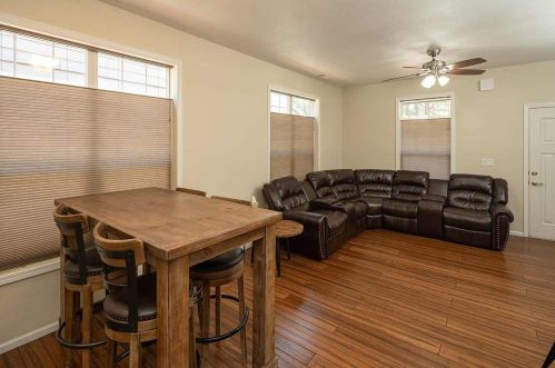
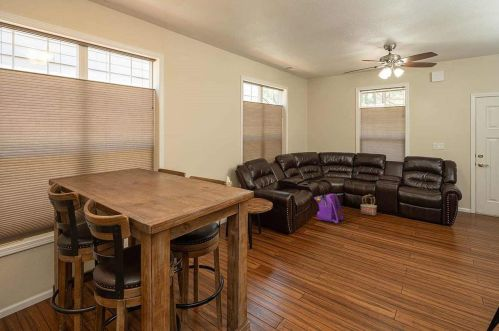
+ basket [360,194,378,216]
+ backpack [313,193,345,224]
